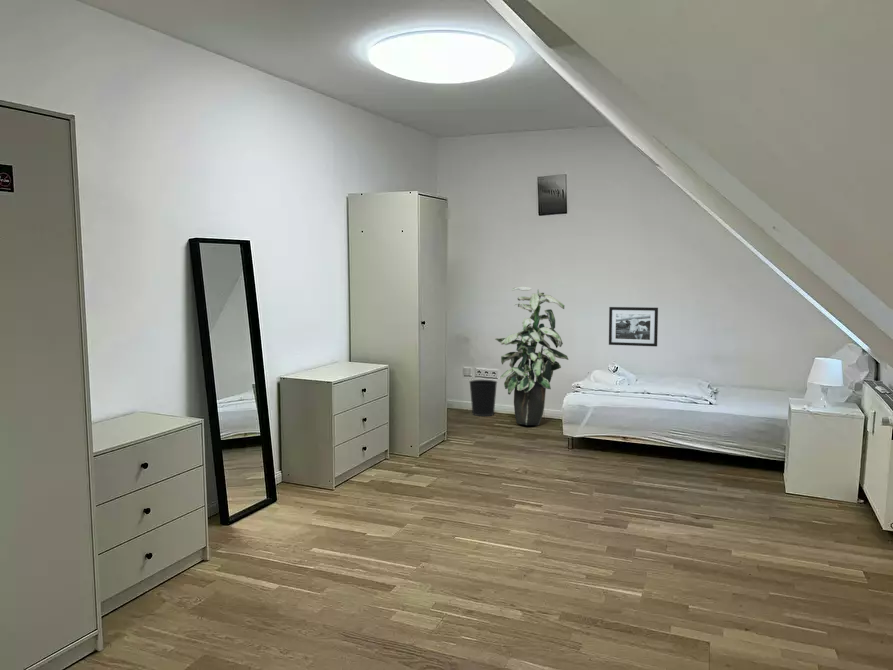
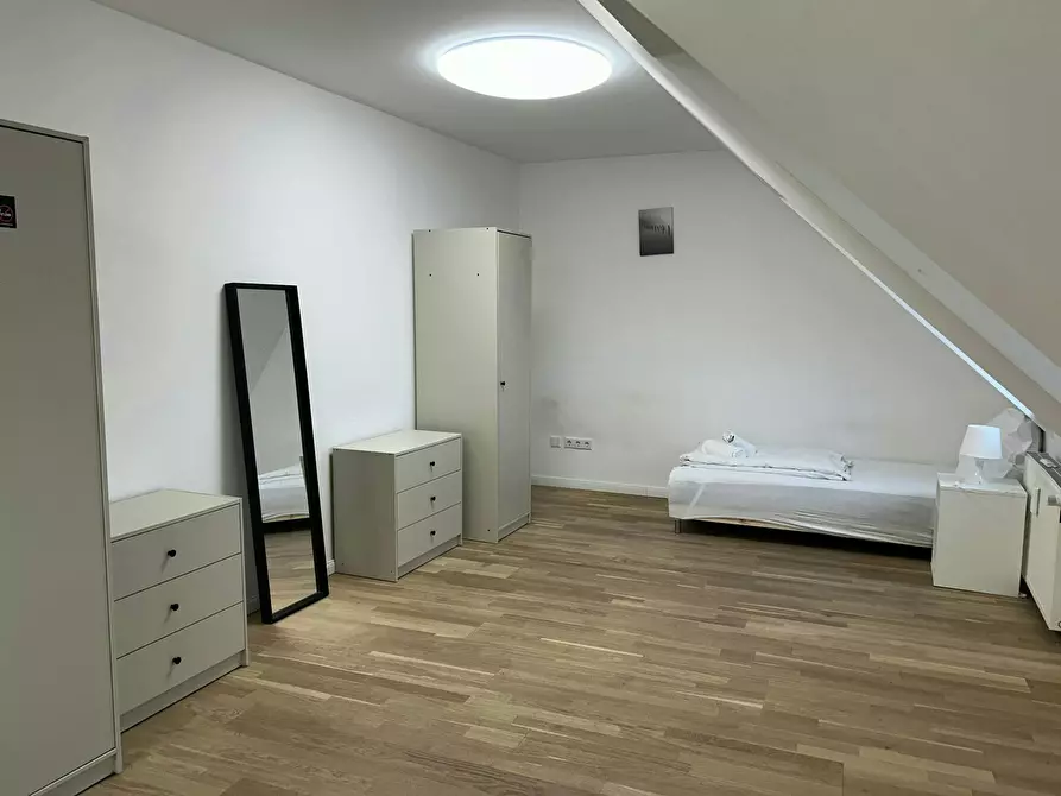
- picture frame [608,306,659,347]
- indoor plant [494,286,570,426]
- wastebasket [468,379,498,417]
